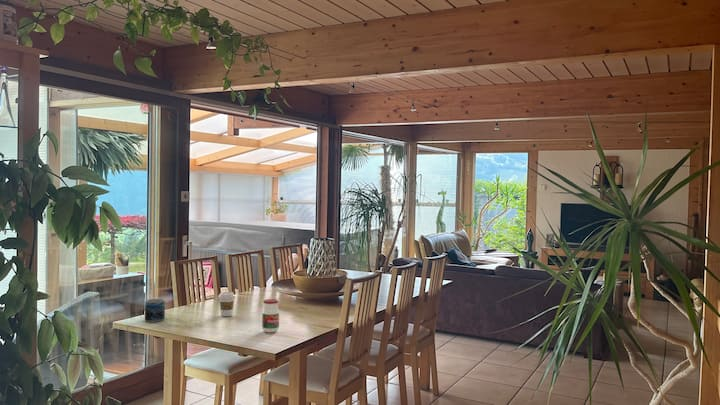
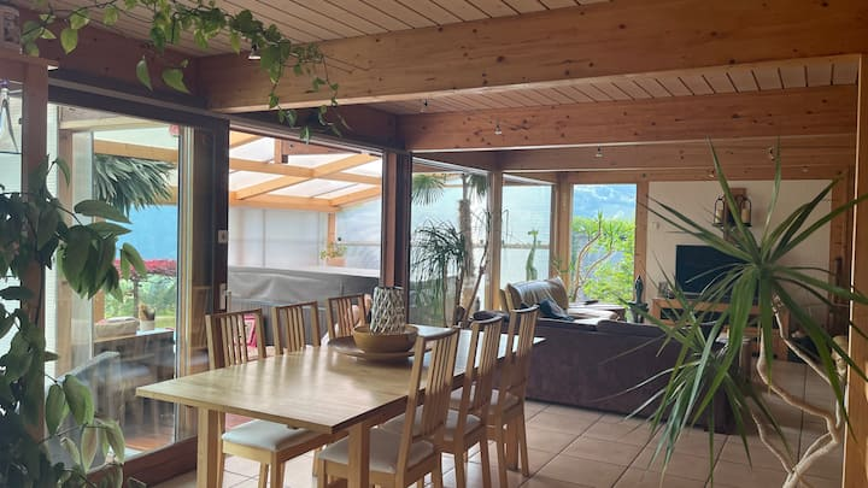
- mug [144,298,166,323]
- coffee cup [217,291,236,317]
- jar [261,298,280,334]
